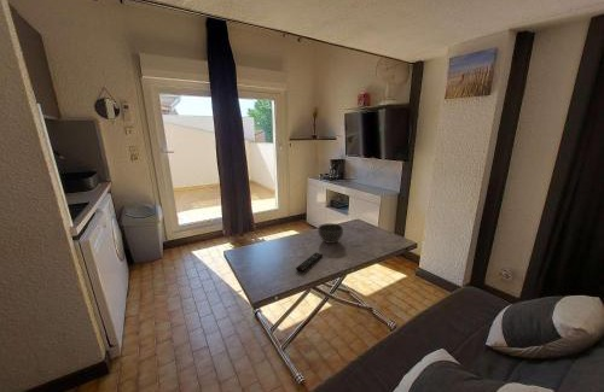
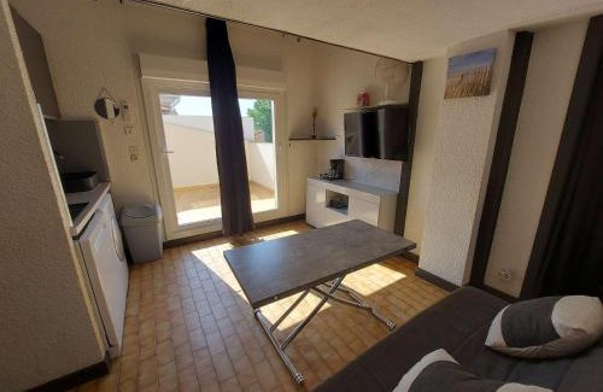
- remote control [295,251,324,274]
- bowl [316,222,344,245]
